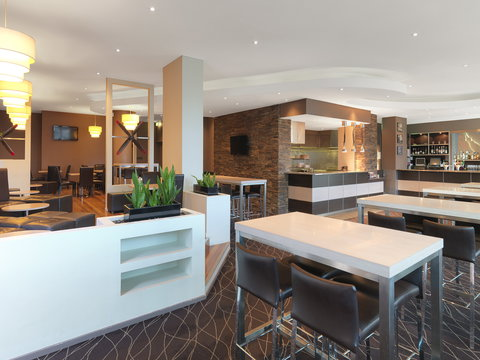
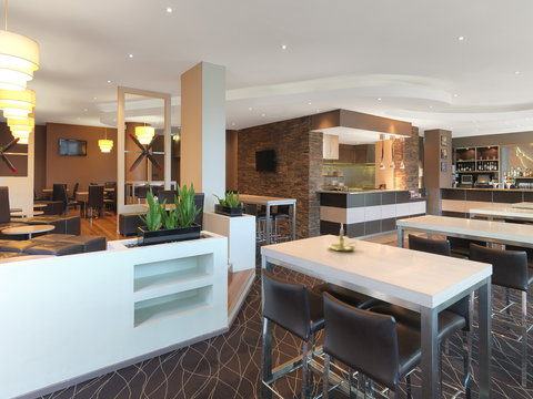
+ candle holder [328,224,358,253]
